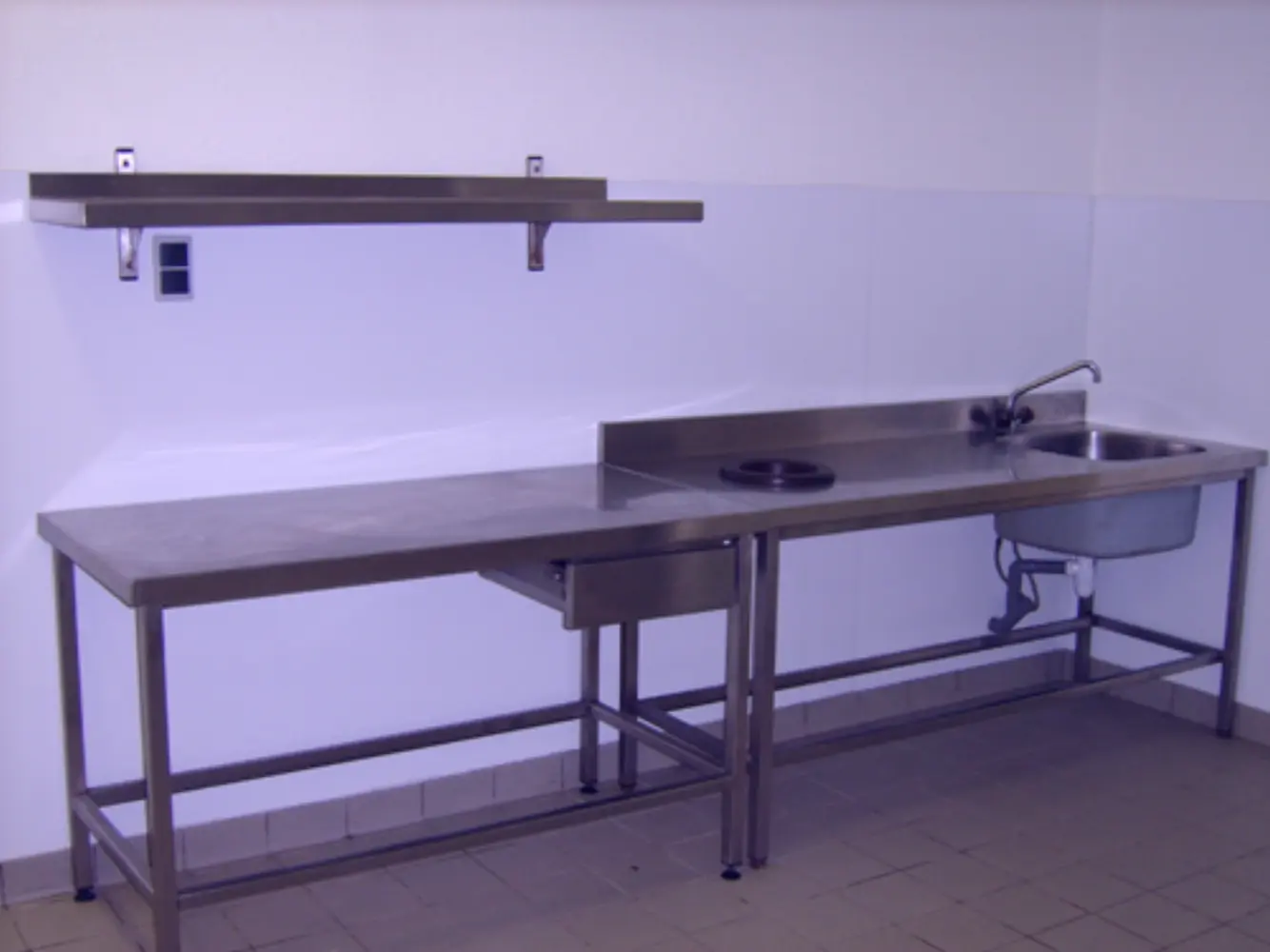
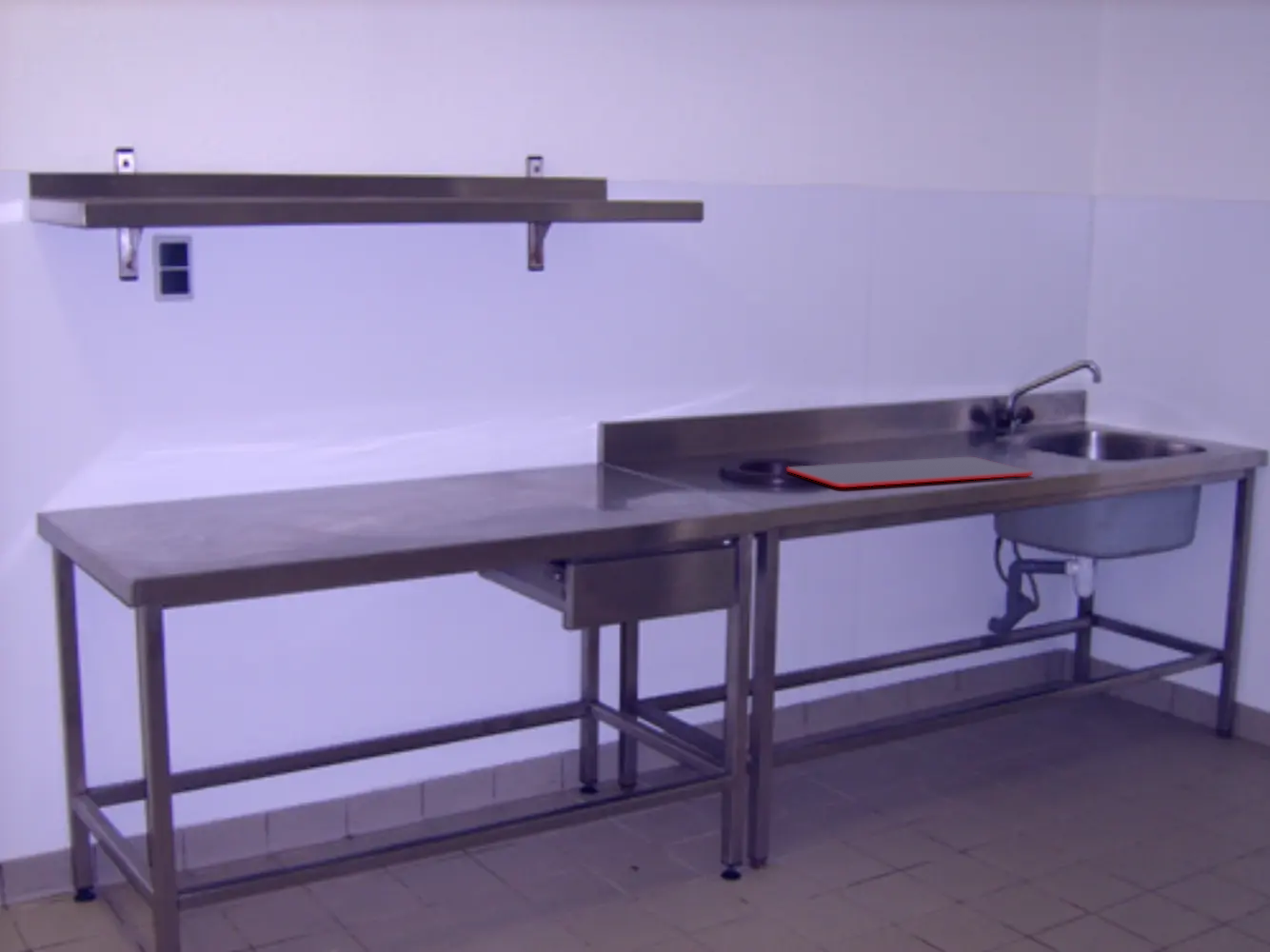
+ cutting board [785,456,1034,488]
